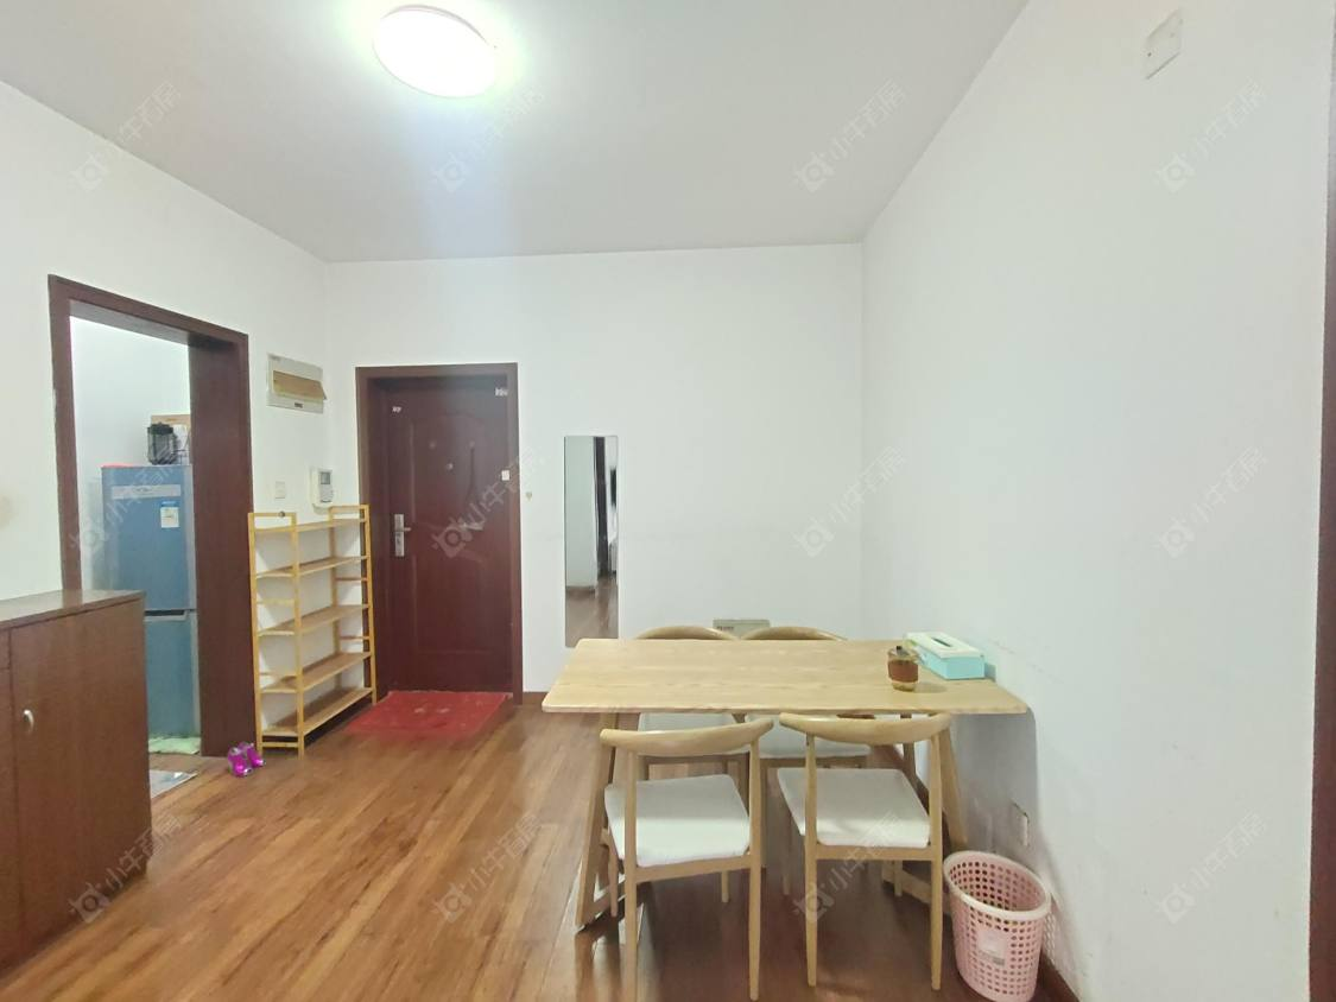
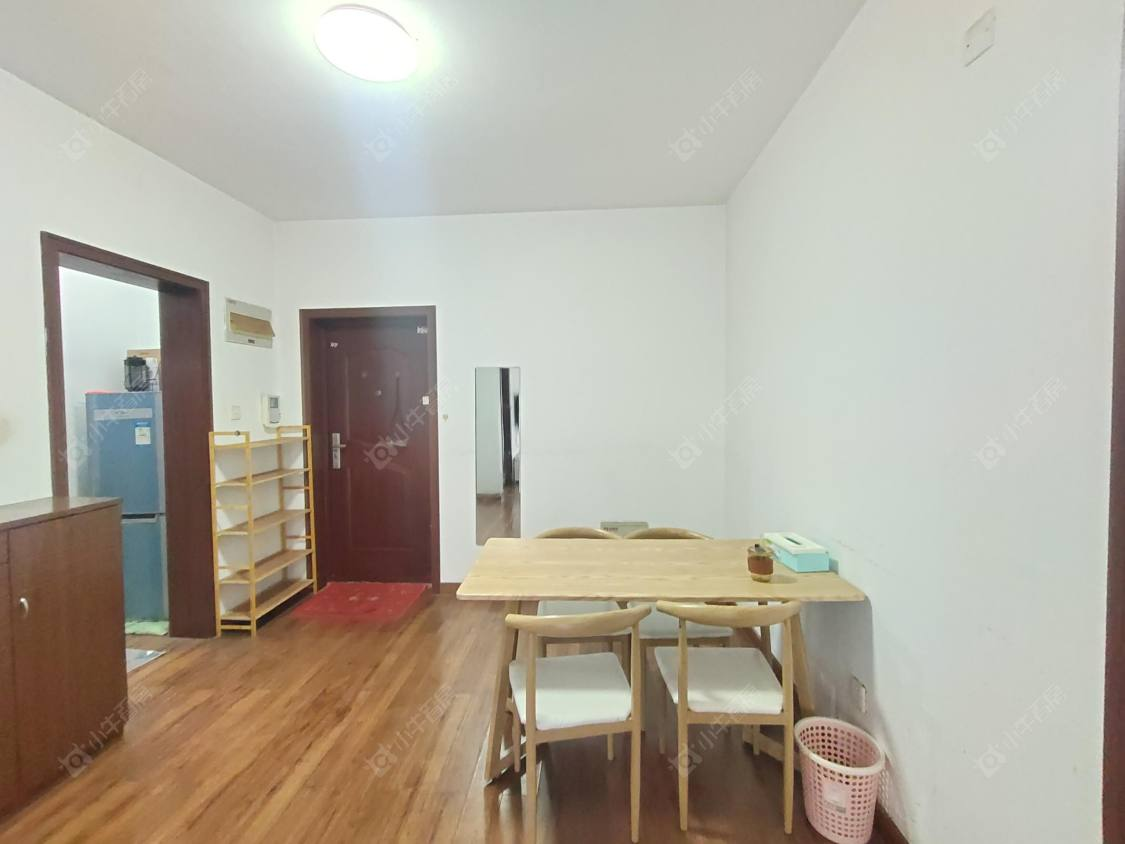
- shoe [227,741,267,778]
